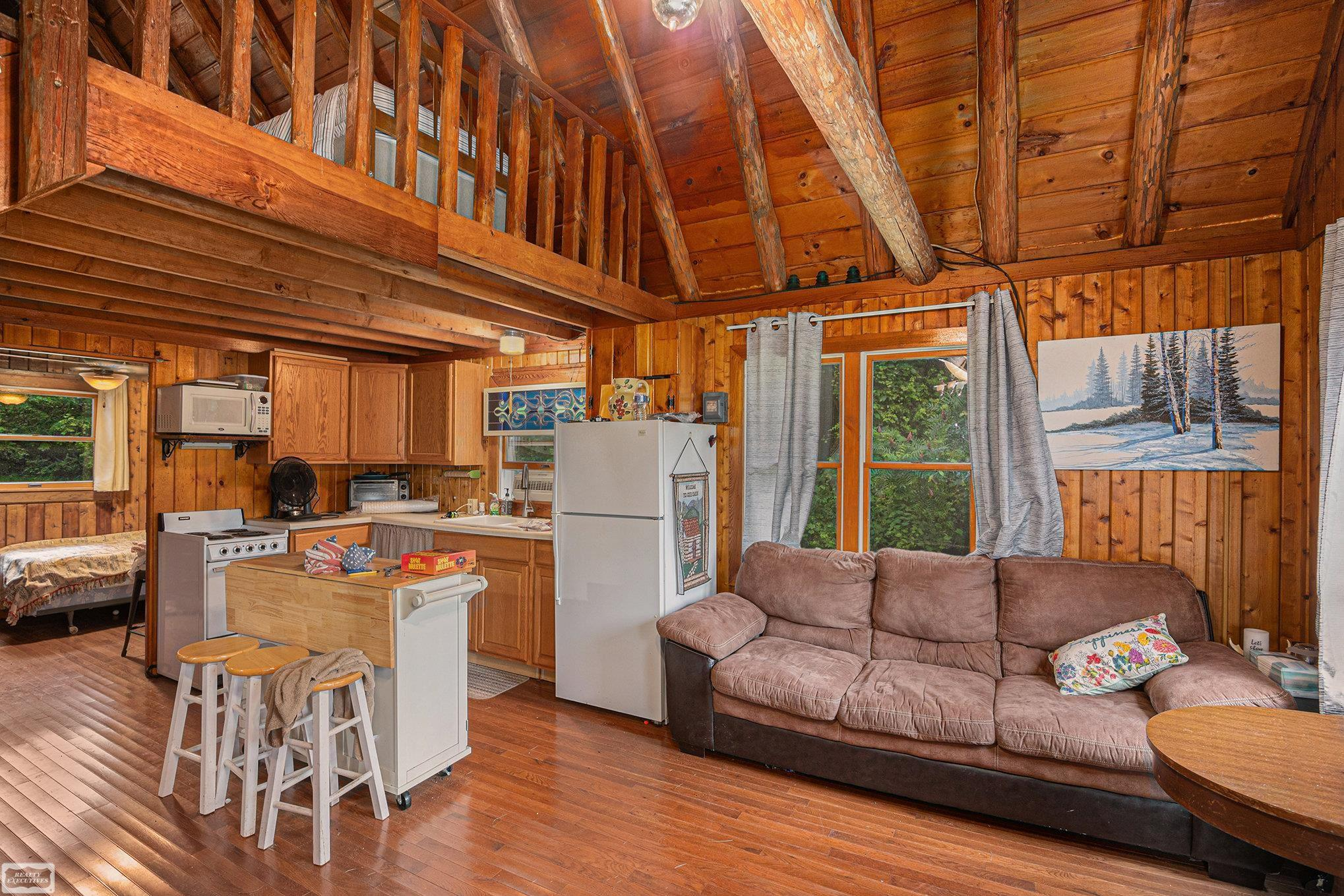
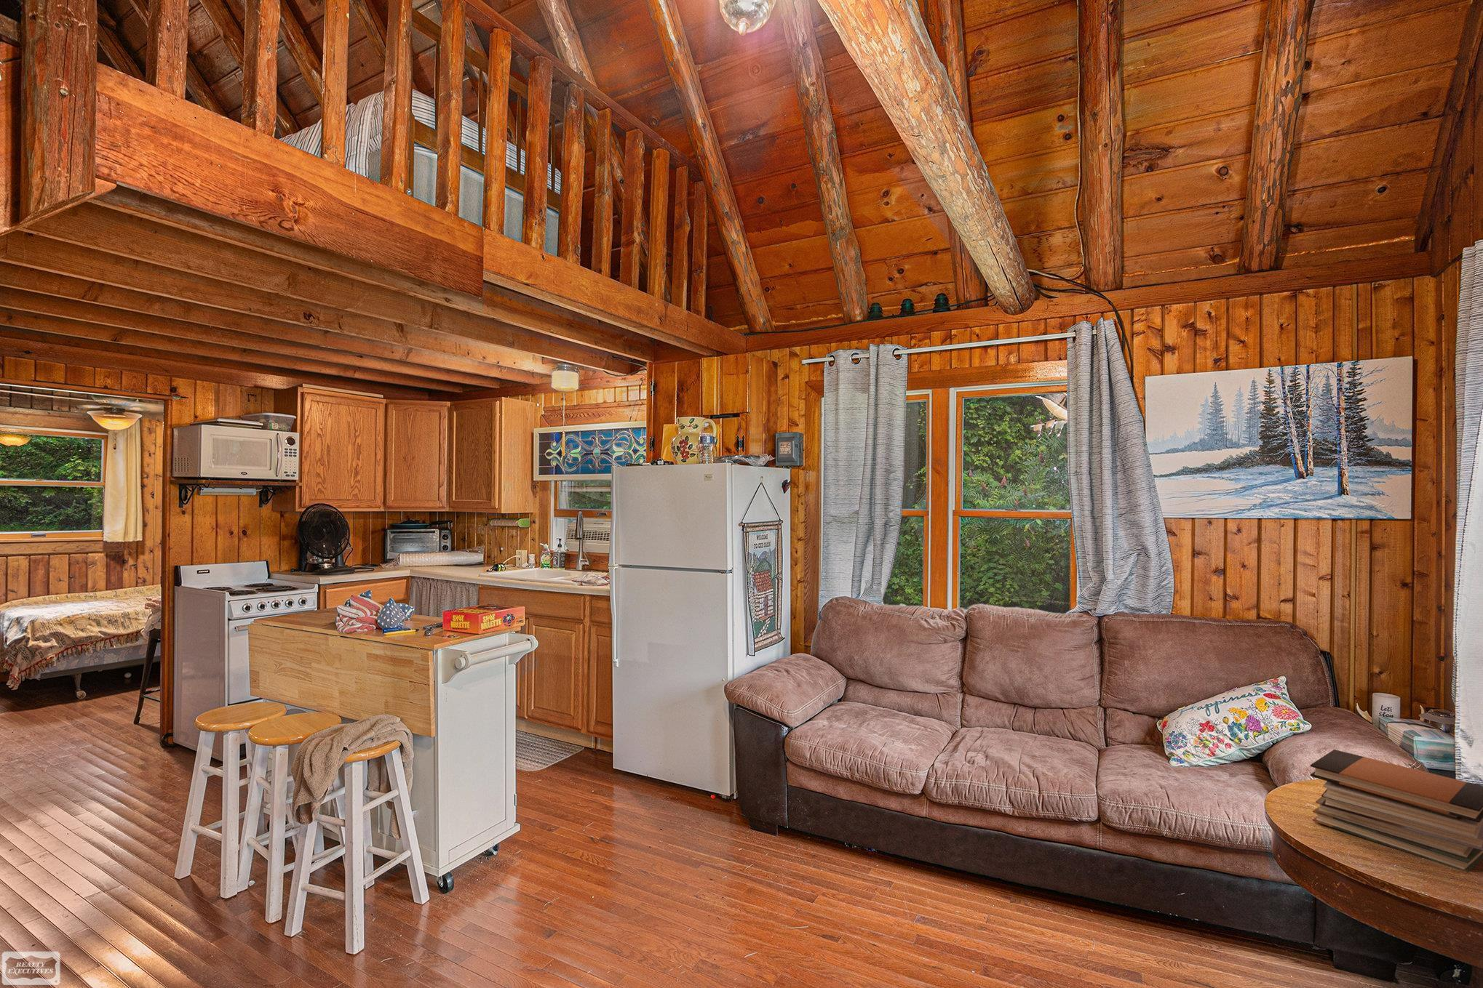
+ book stack [1310,749,1483,873]
